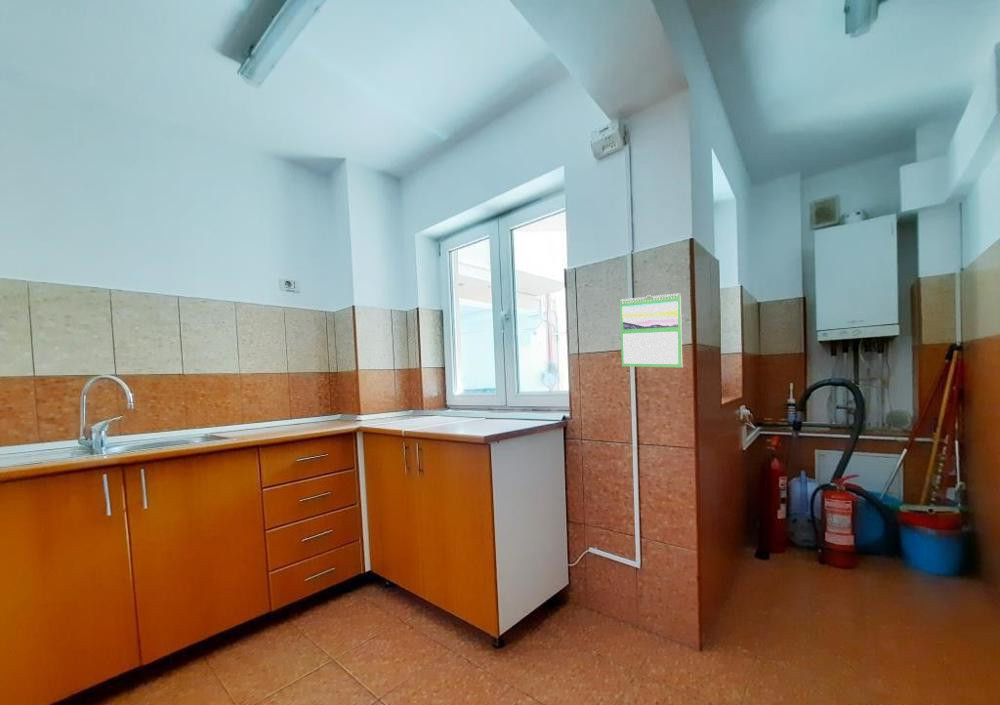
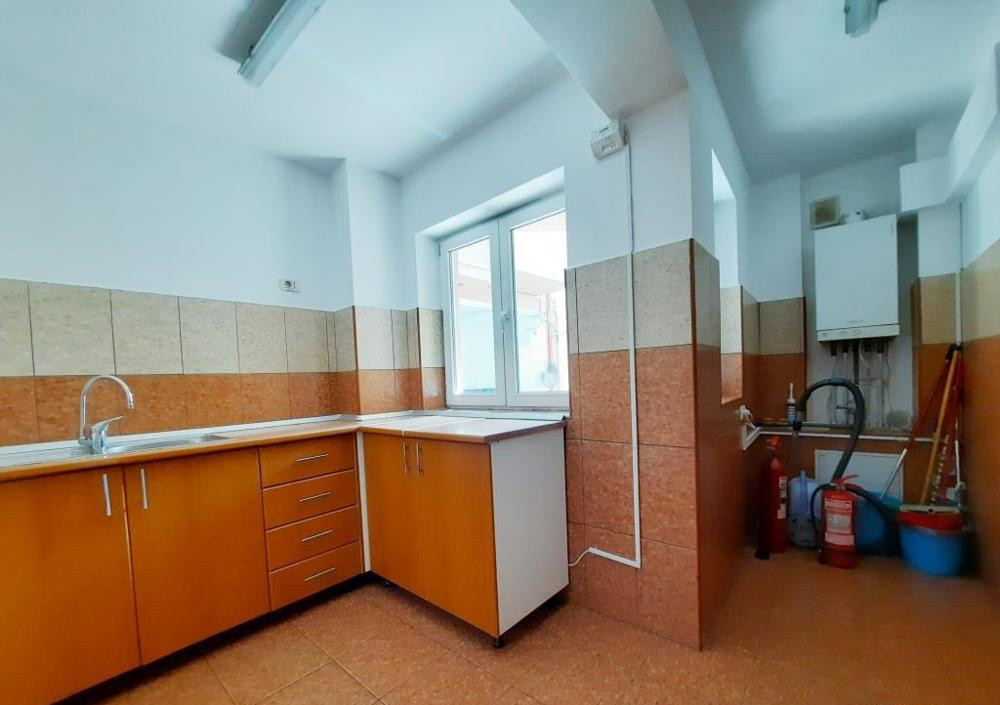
- calendar [619,292,683,368]
